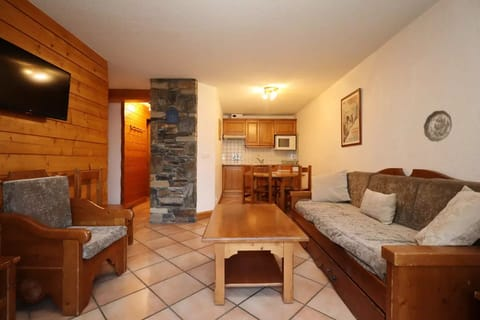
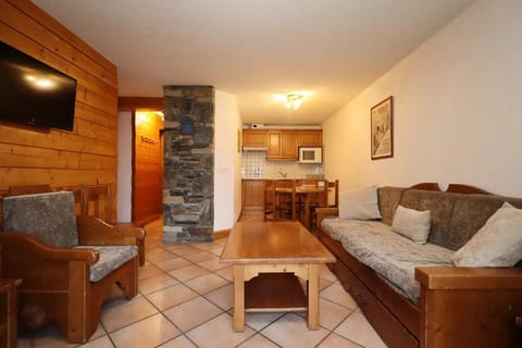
- decorative plate [423,109,453,143]
